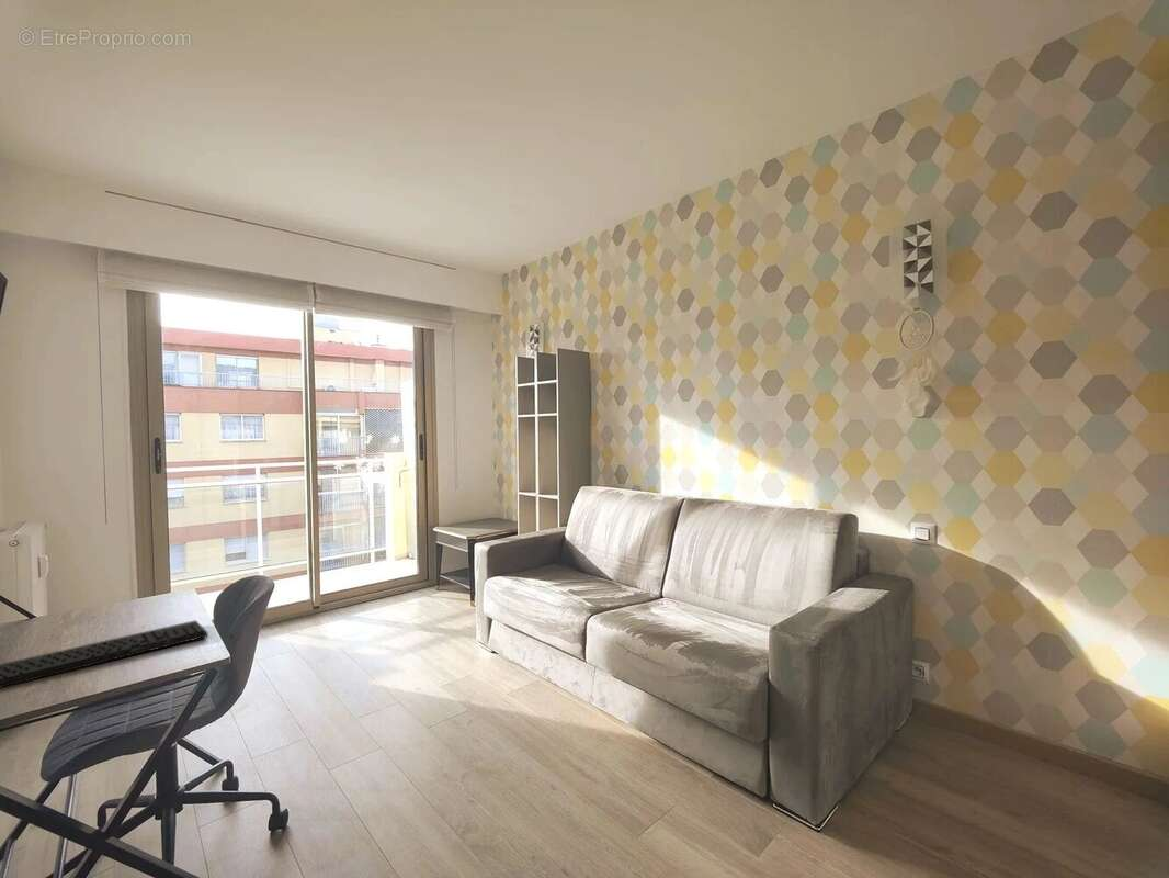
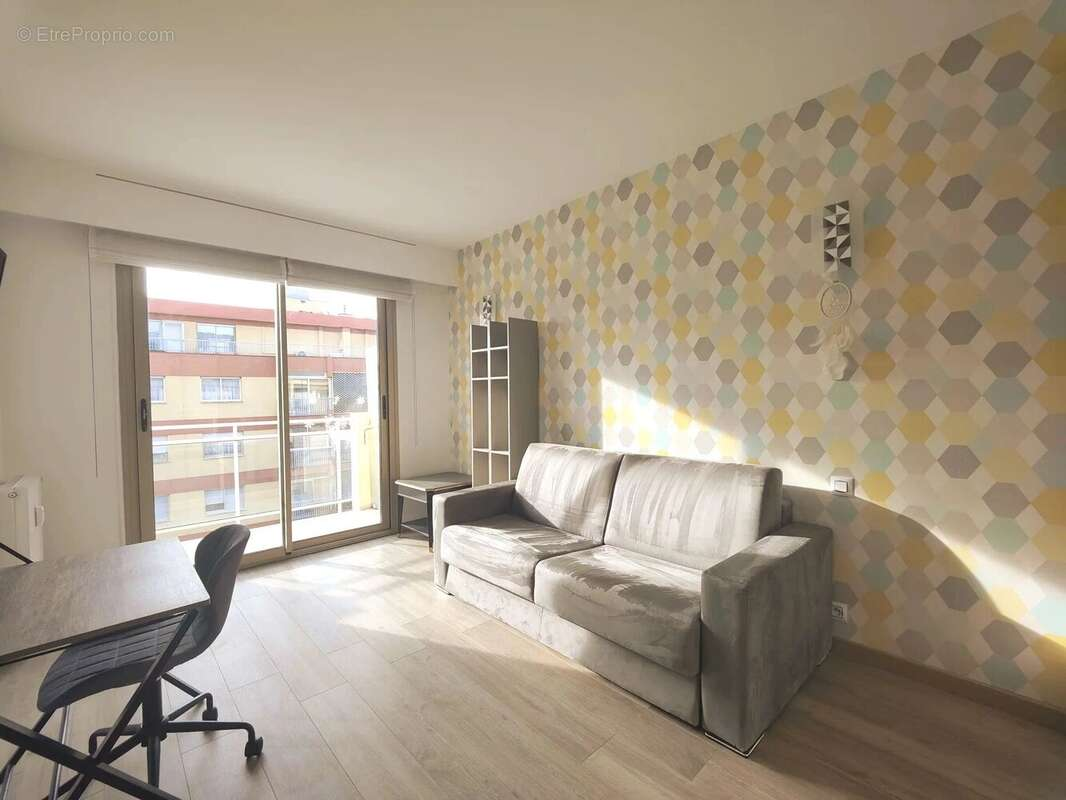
- keyboard [0,619,209,689]
